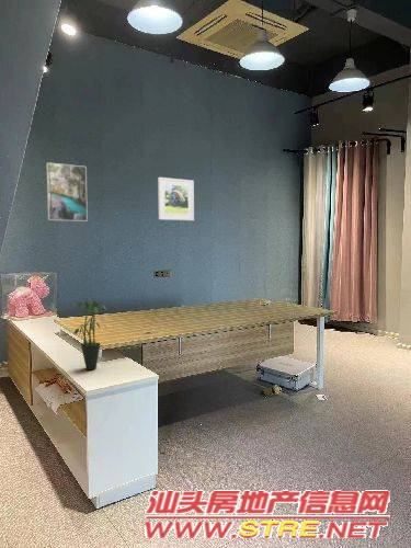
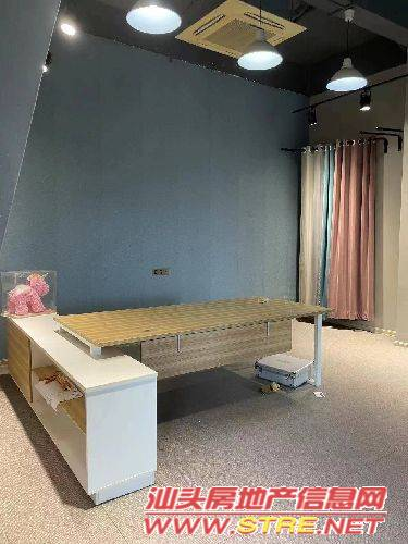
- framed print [157,176,195,221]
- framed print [45,161,89,222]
- potted plant [73,297,107,372]
